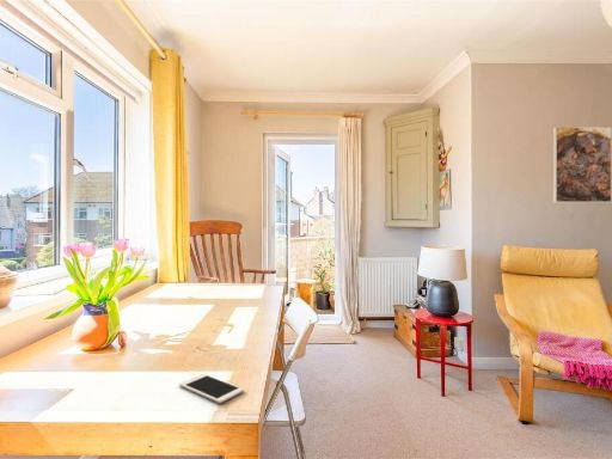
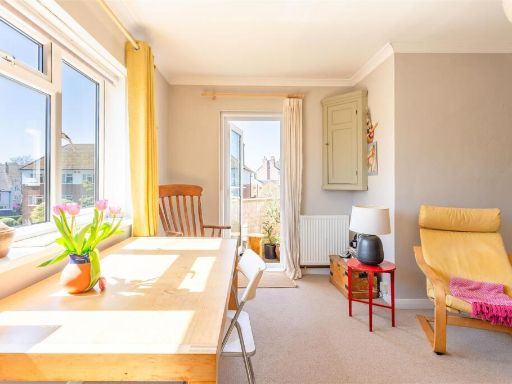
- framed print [552,126,612,203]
- cell phone [178,373,245,404]
